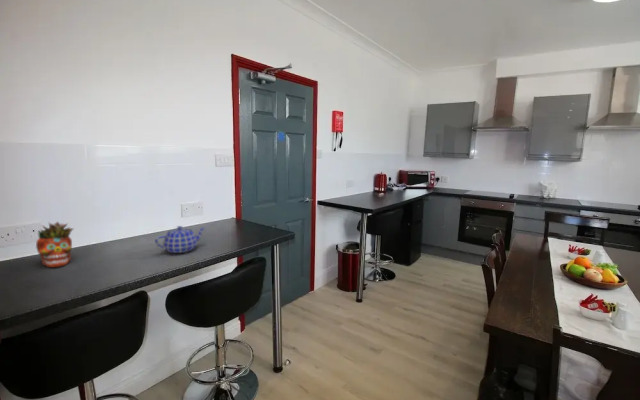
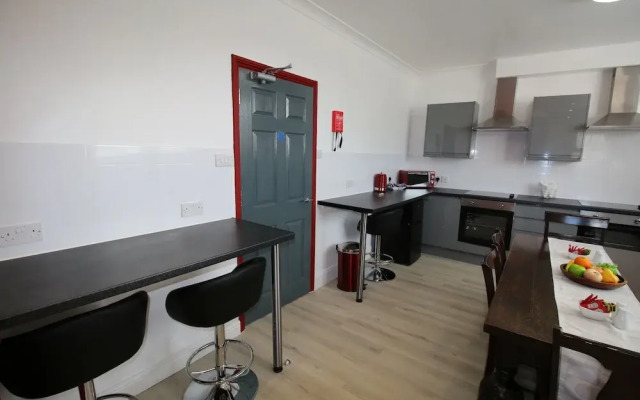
- succulent planter [35,221,75,268]
- teapot [154,225,207,254]
